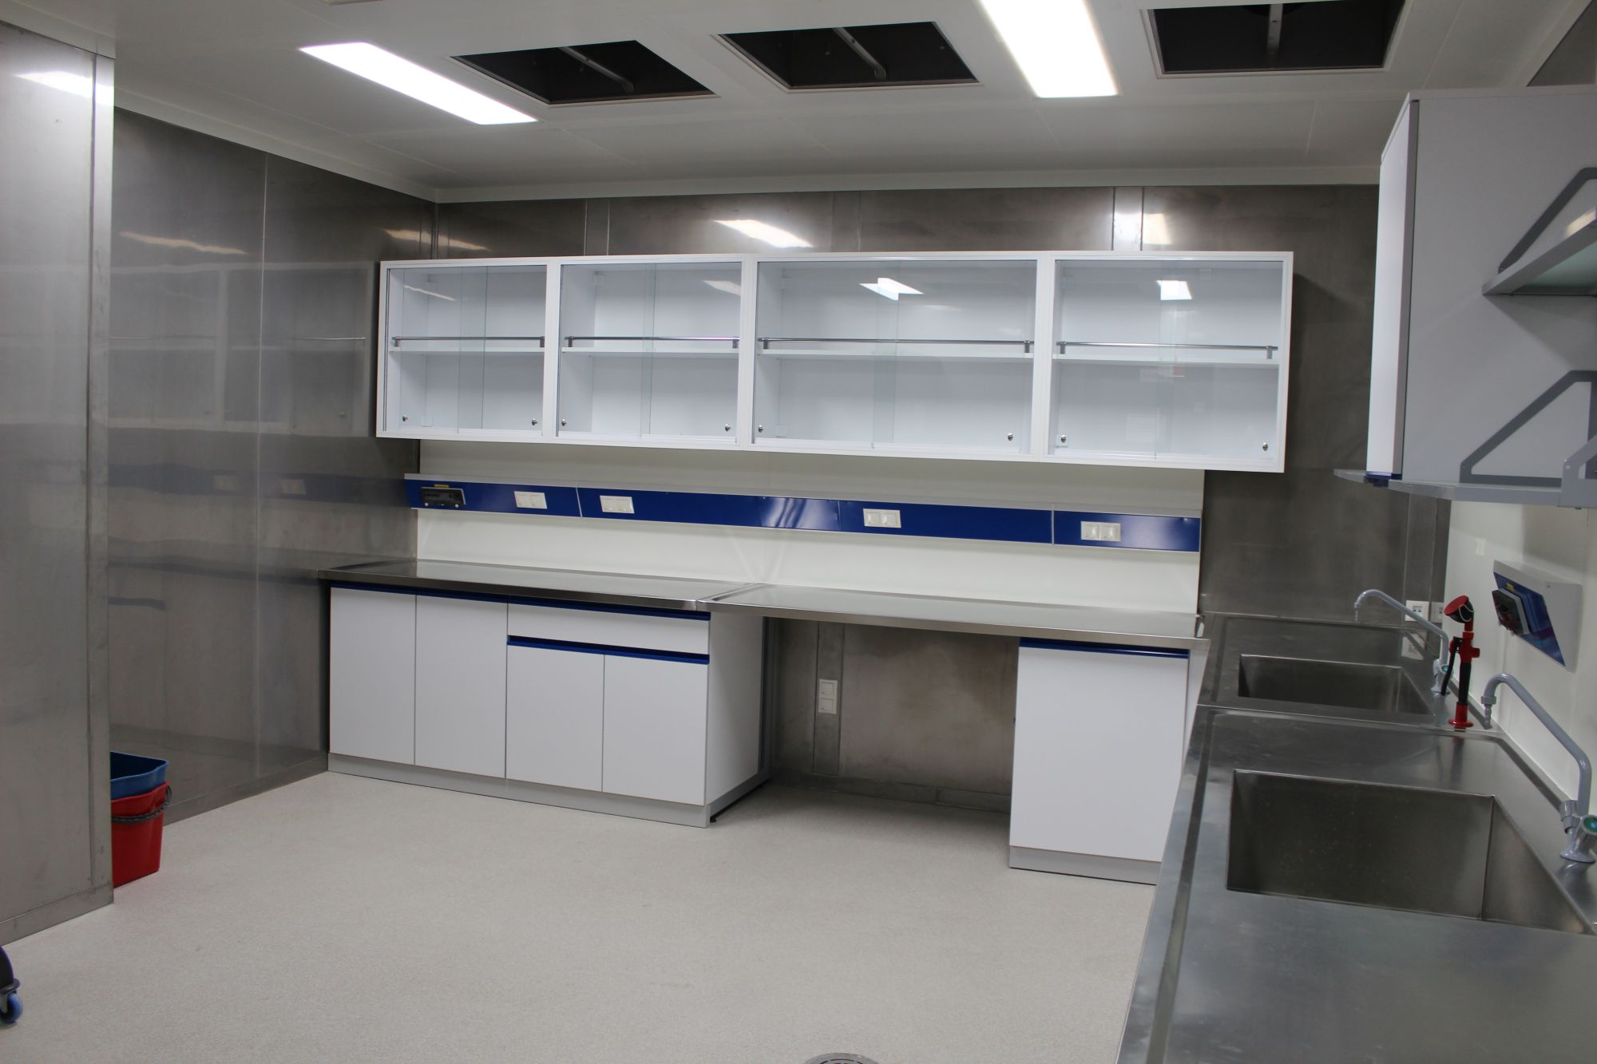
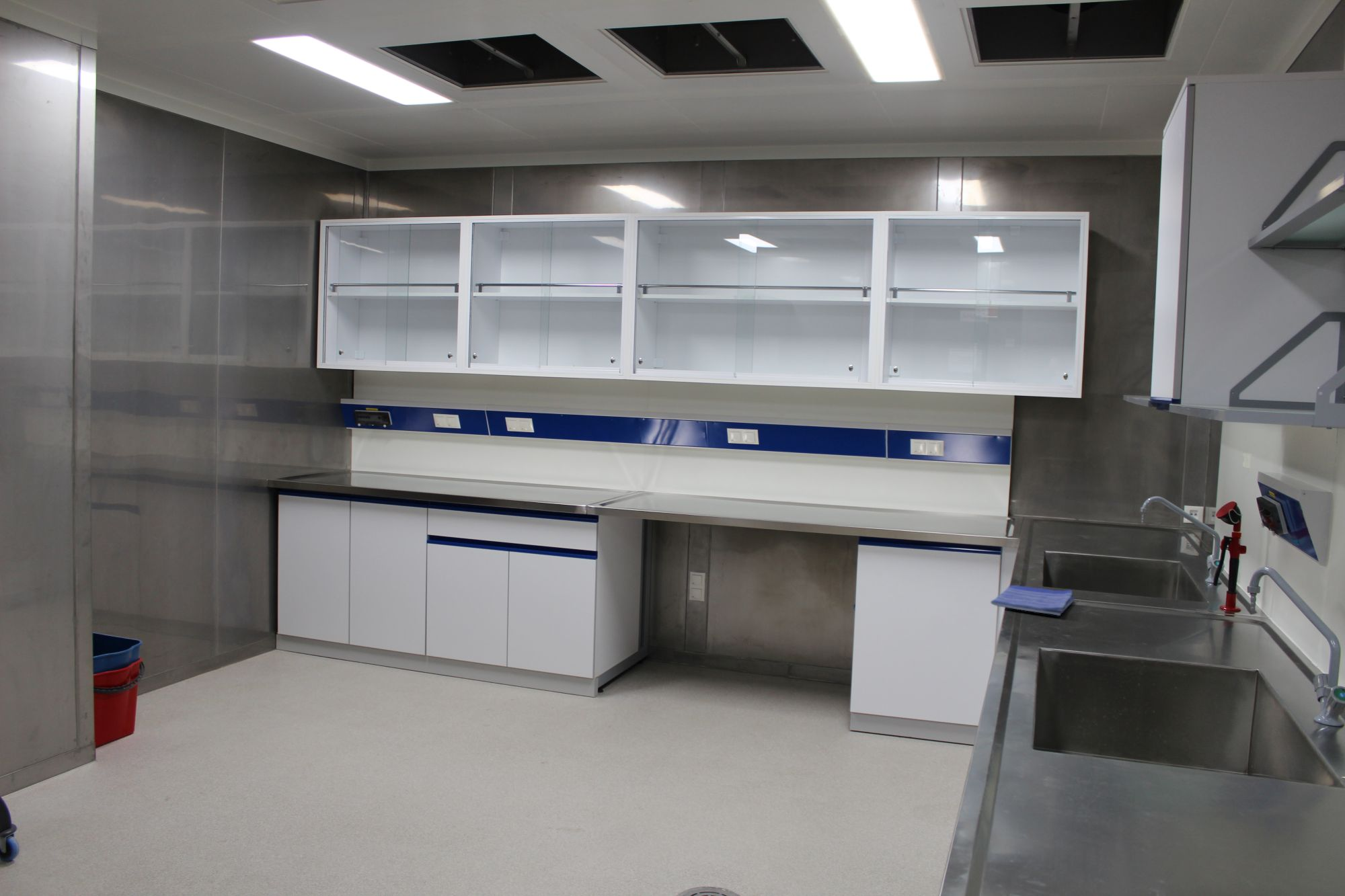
+ dish towel [990,585,1075,616]
